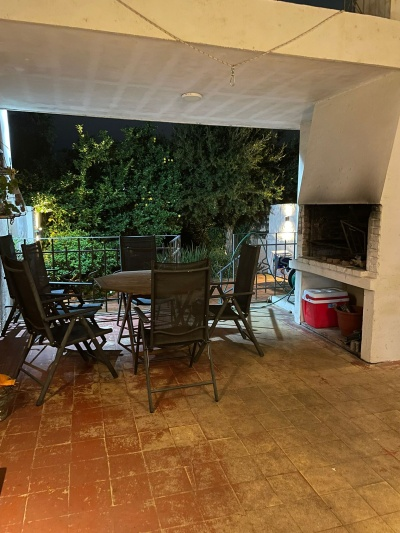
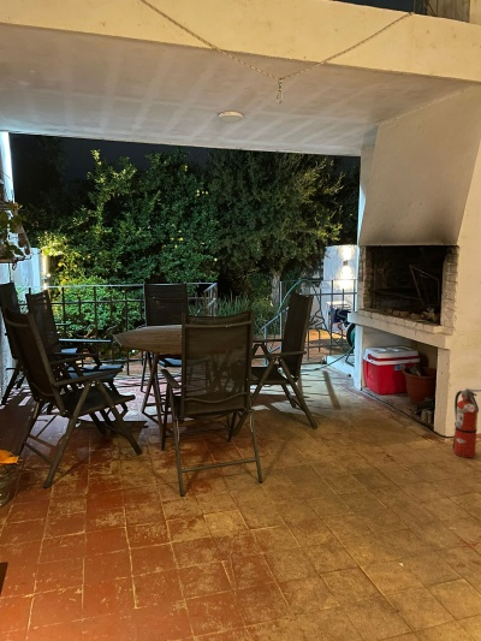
+ fire extinguisher [452,387,481,459]
